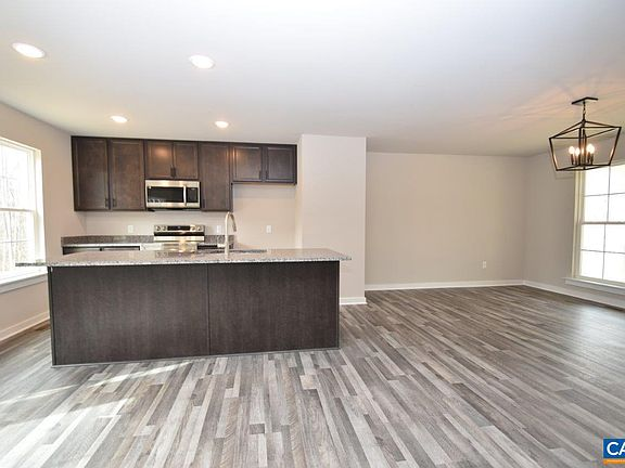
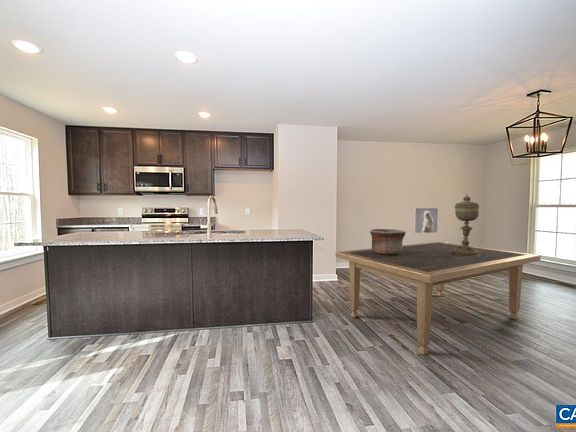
+ decorative urn [450,193,481,256]
+ dining table [335,241,542,356]
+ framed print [413,207,439,234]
+ ceramic pot [369,228,406,255]
